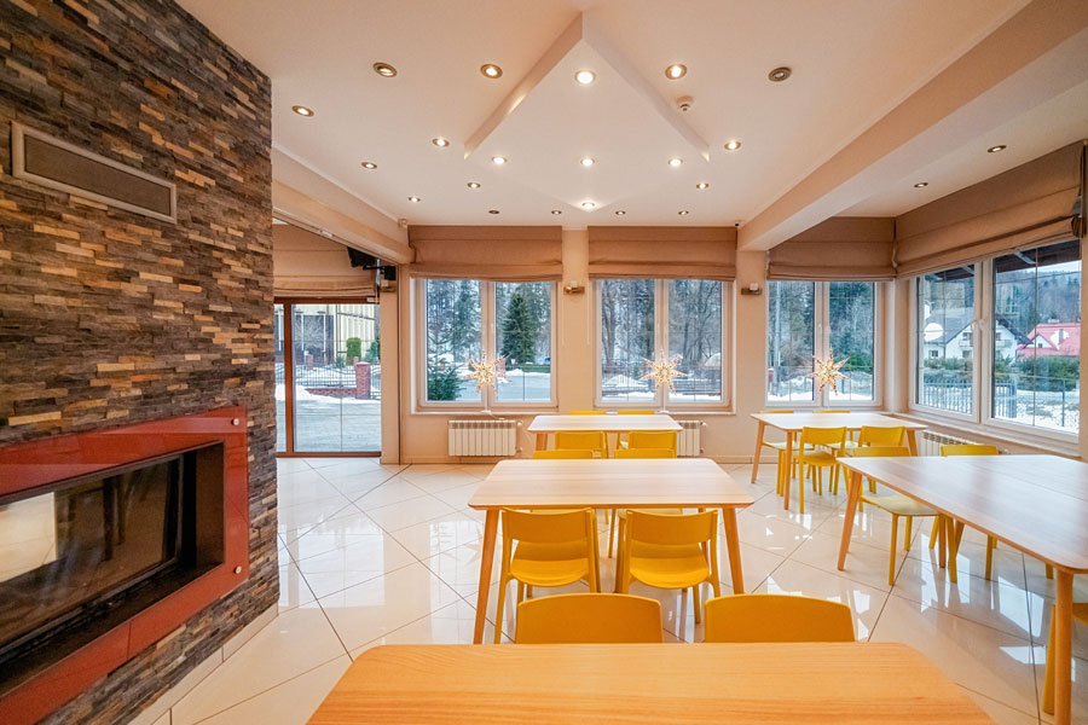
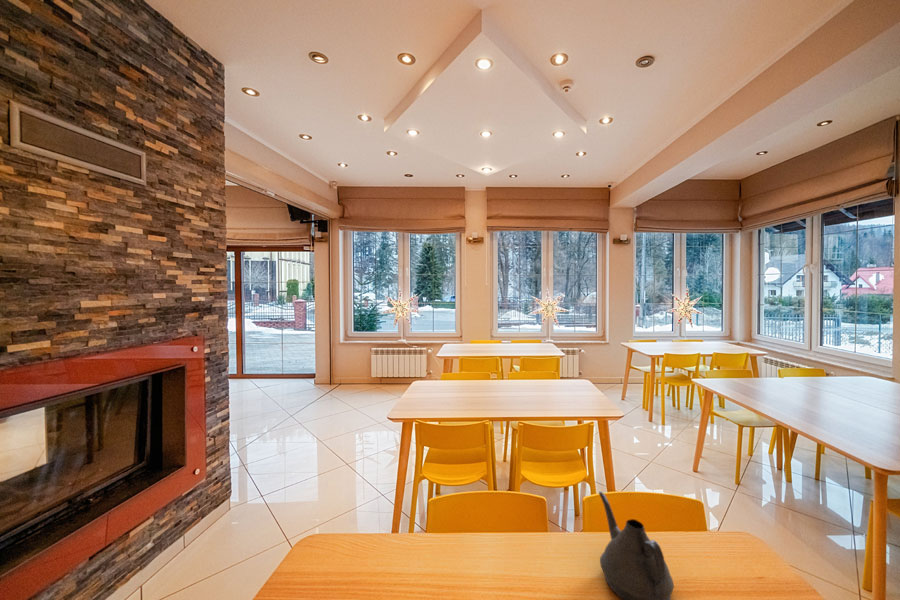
+ teapot [598,491,675,600]
